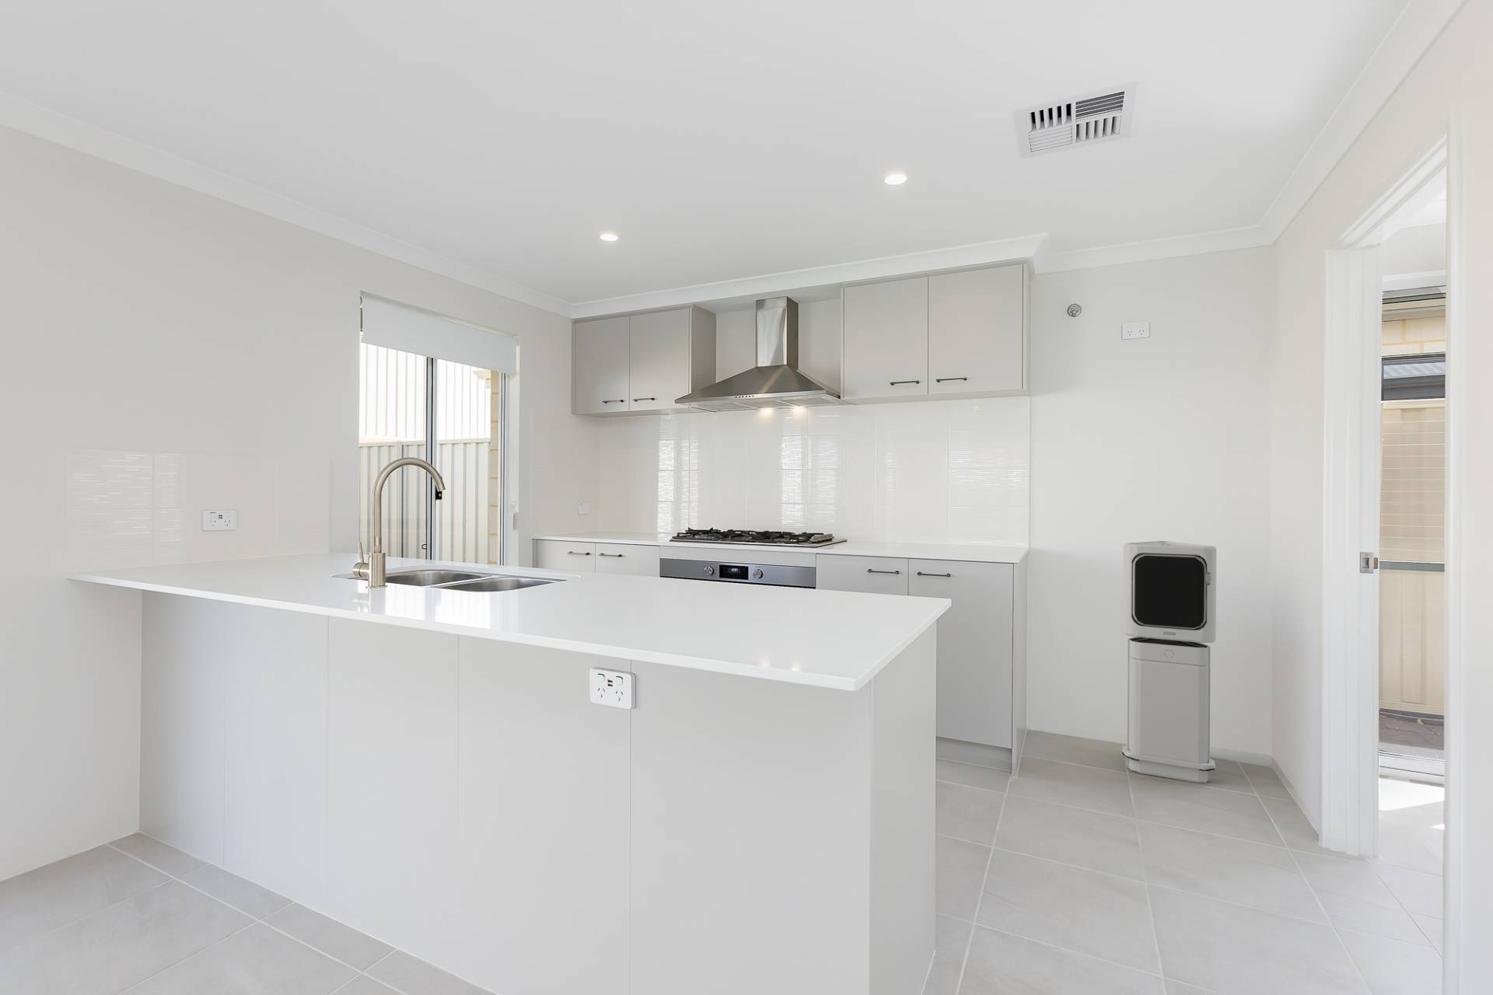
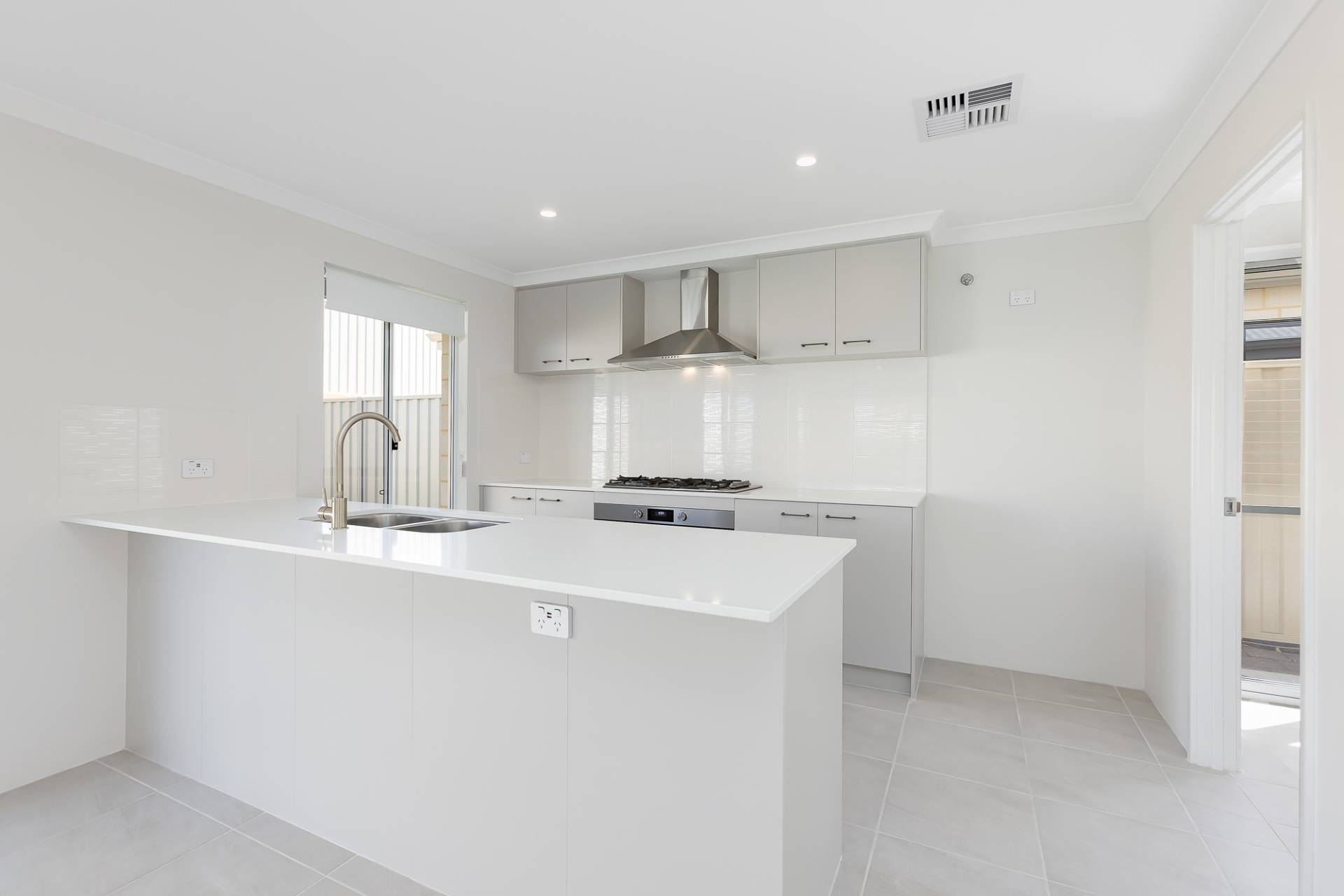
- air purifier [1121,540,1218,784]
